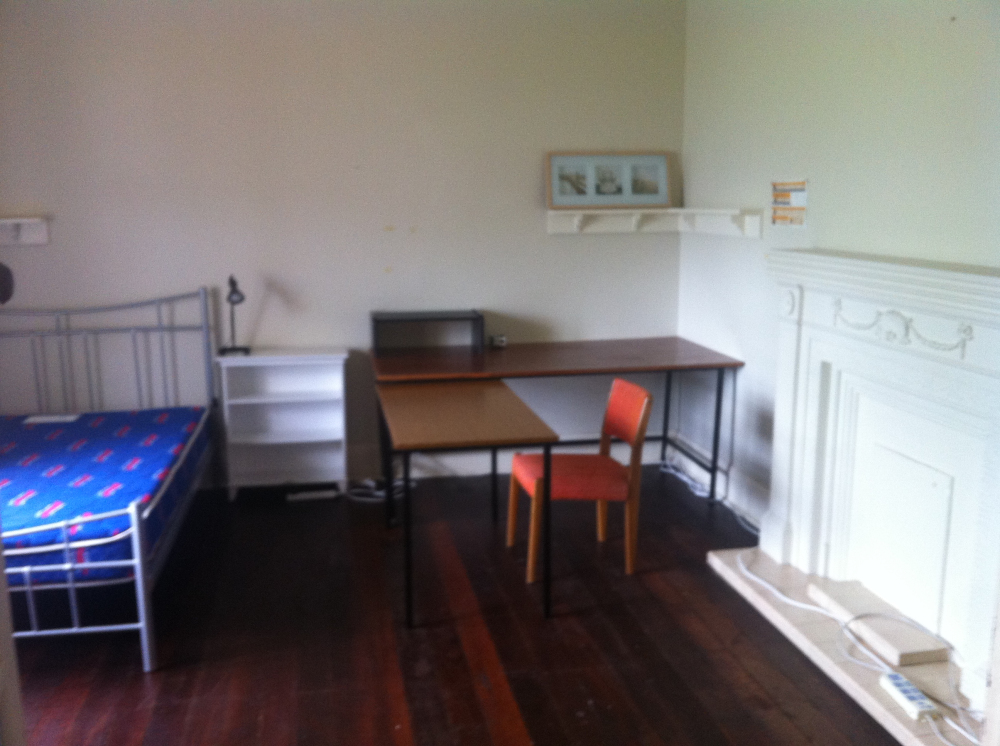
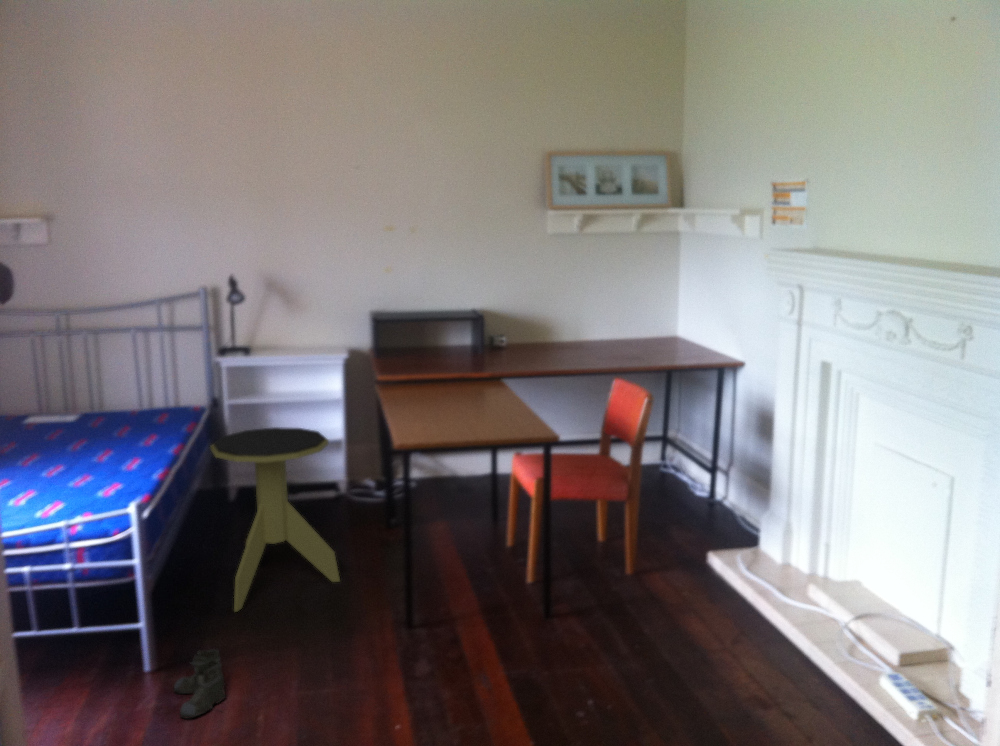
+ side table [209,426,341,613]
+ boots [172,648,227,720]
